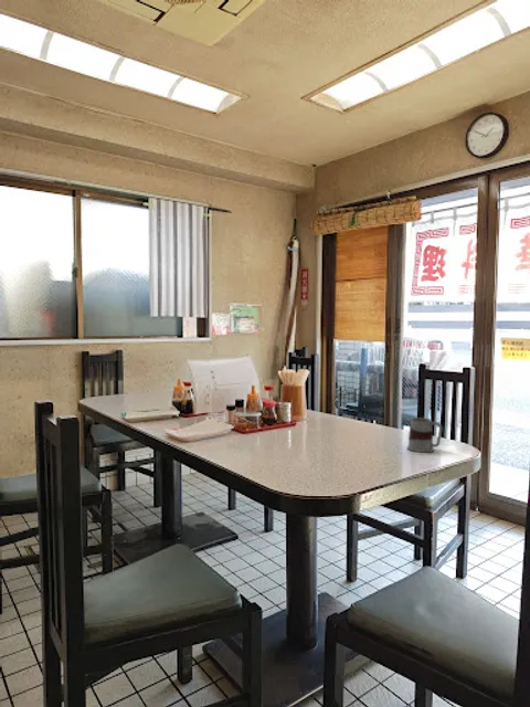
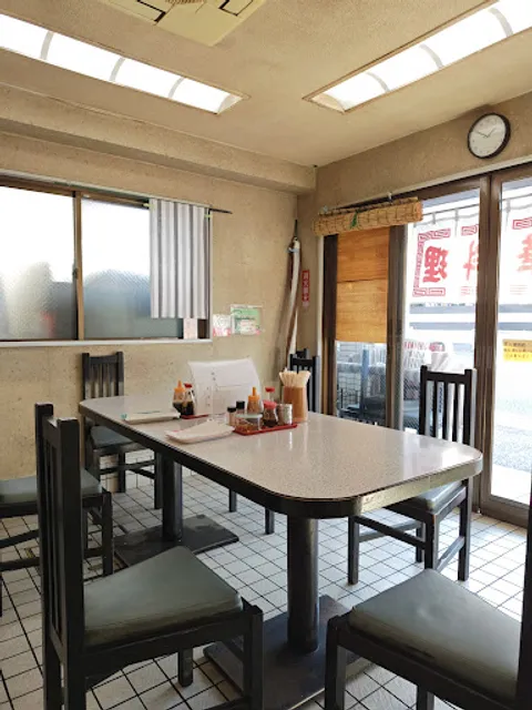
- mug [406,416,444,453]
